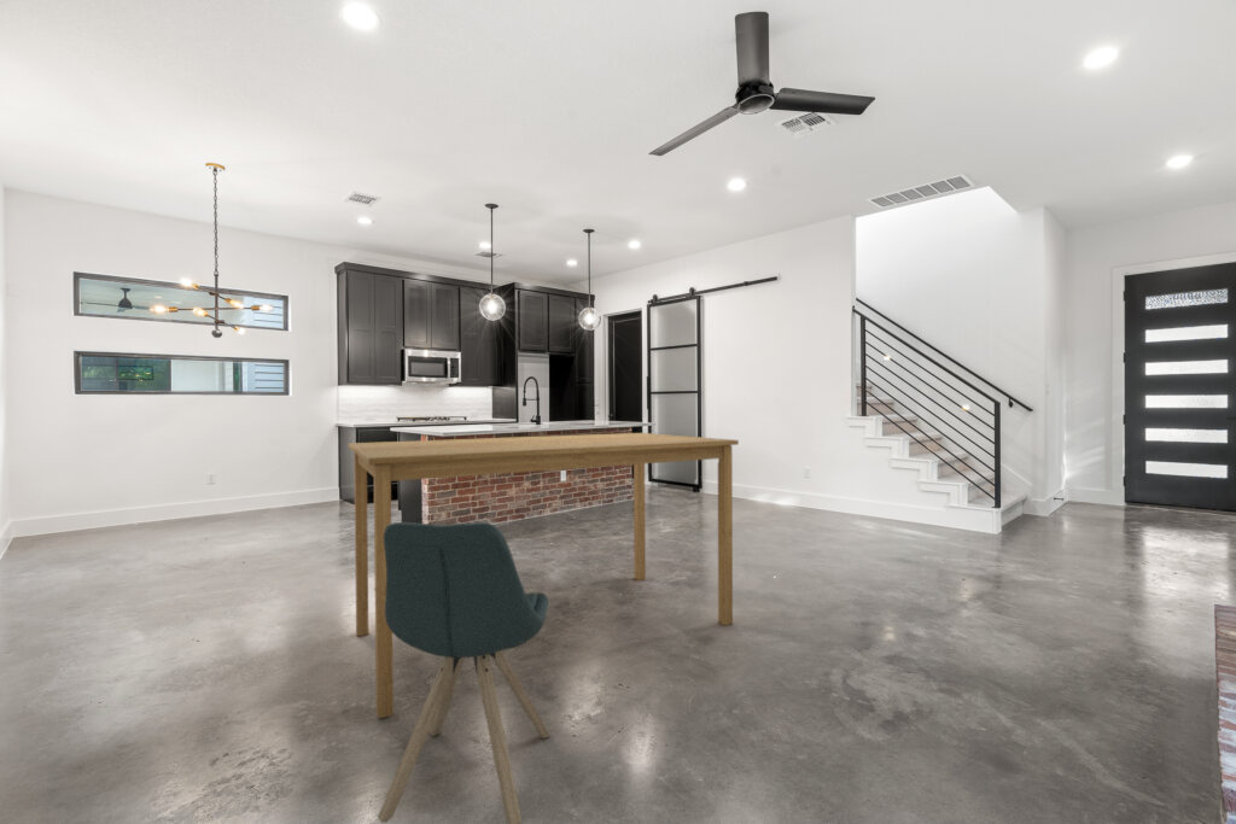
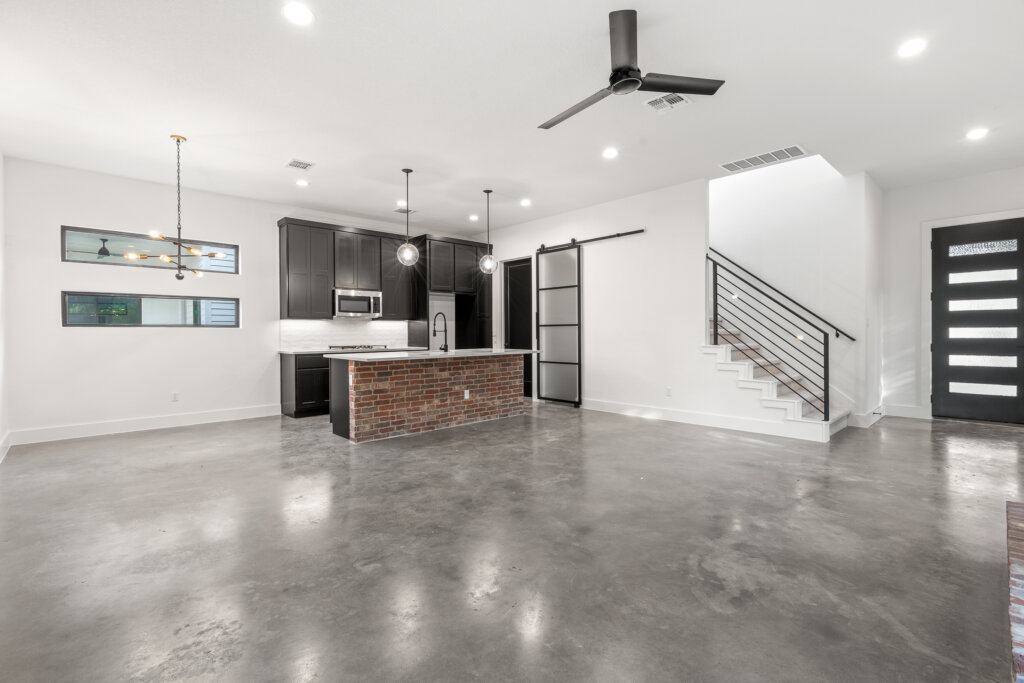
- chair [377,521,552,824]
- dining table [348,432,740,720]
